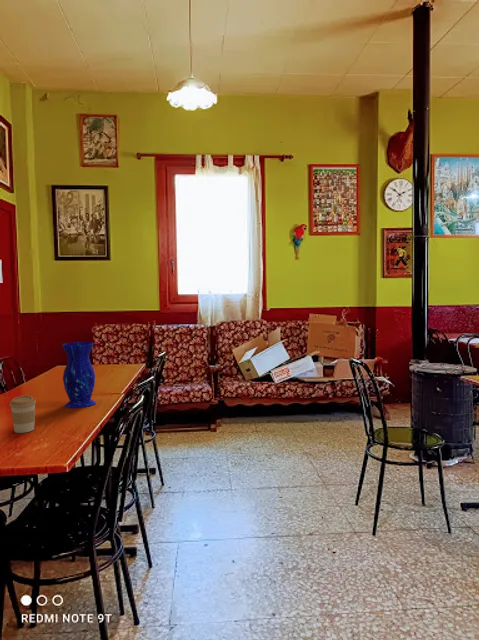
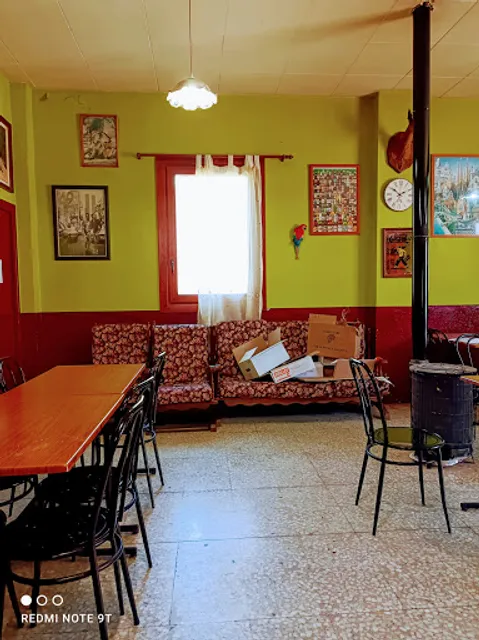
- vase [61,341,97,409]
- coffee cup [9,395,37,434]
